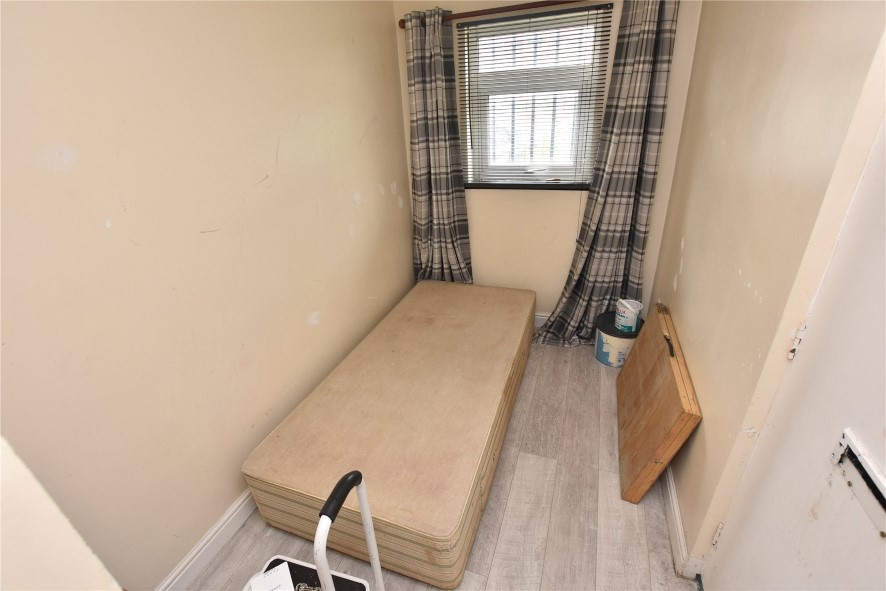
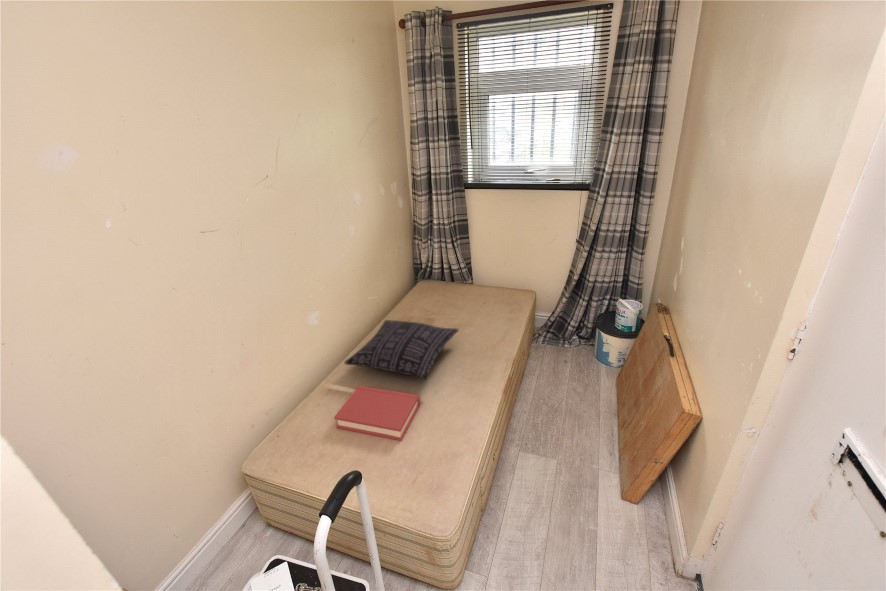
+ hardback book [333,385,421,442]
+ pillow [343,319,460,380]
